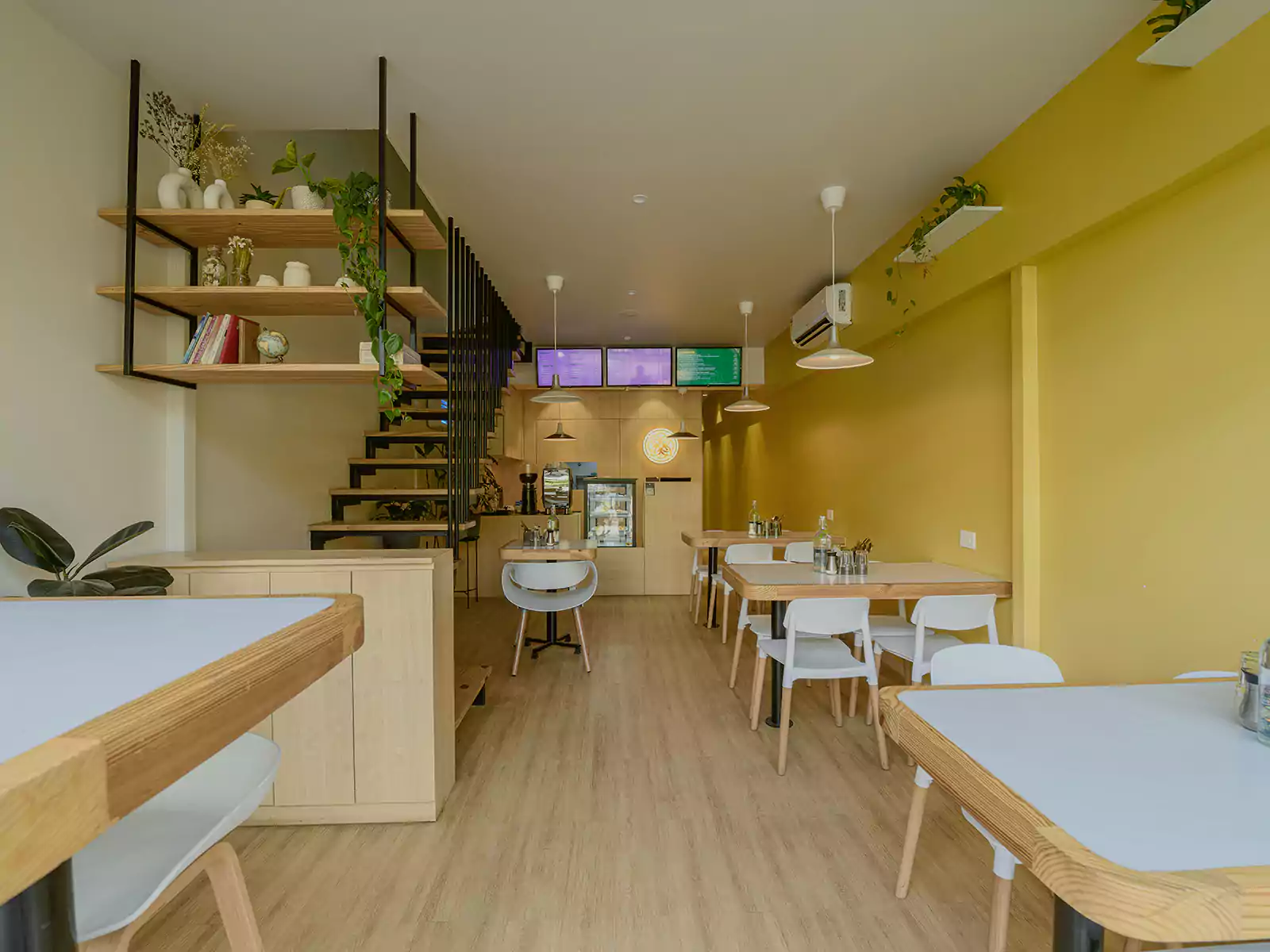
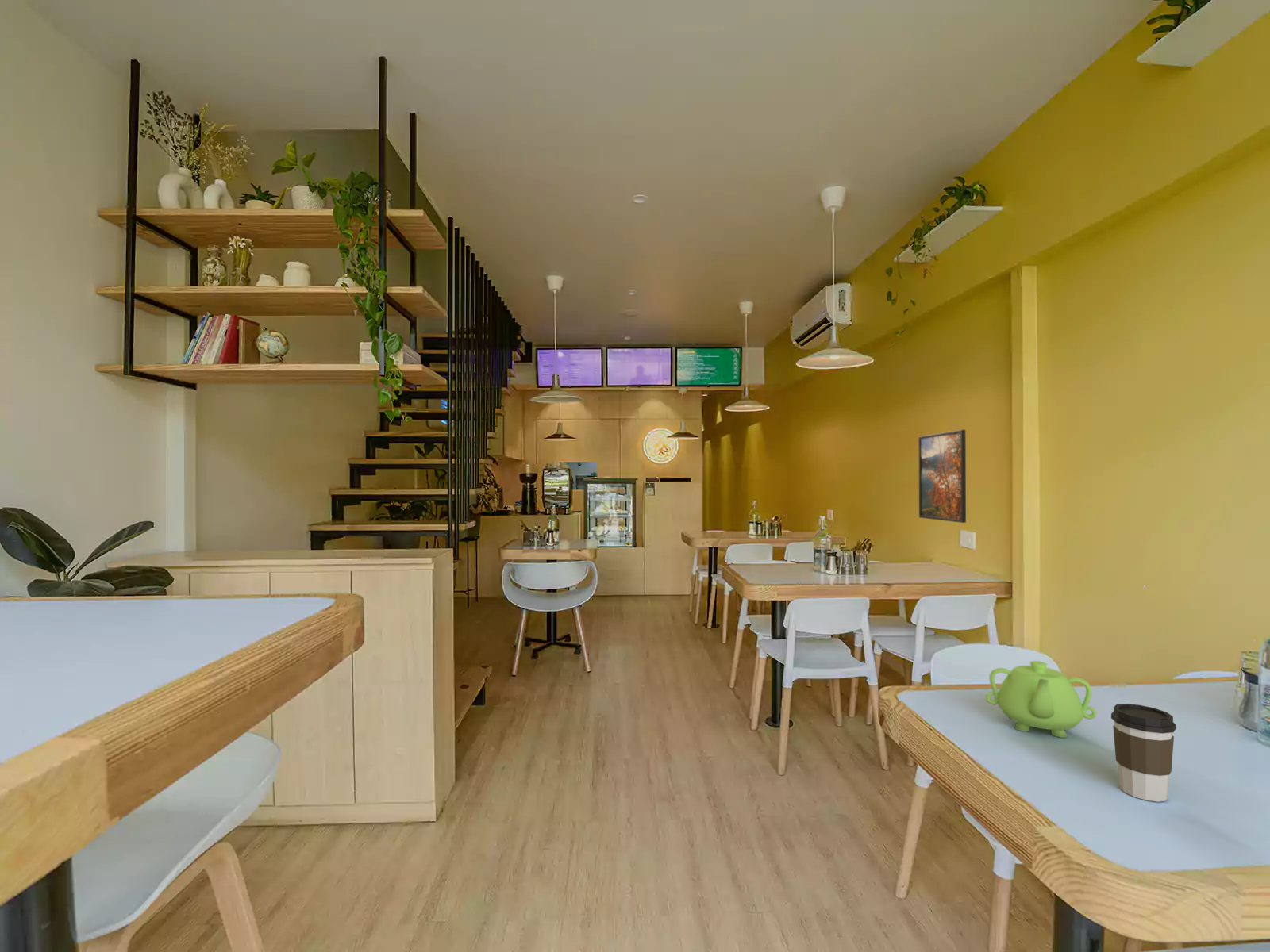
+ teapot [985,660,1098,739]
+ coffee cup [1110,703,1177,803]
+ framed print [918,429,967,524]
